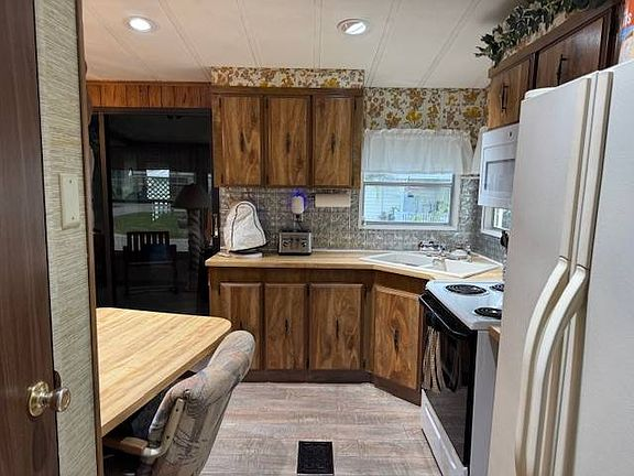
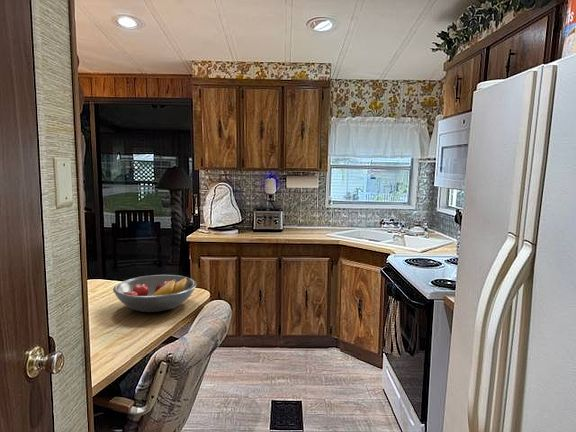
+ fruit bowl [112,274,198,313]
